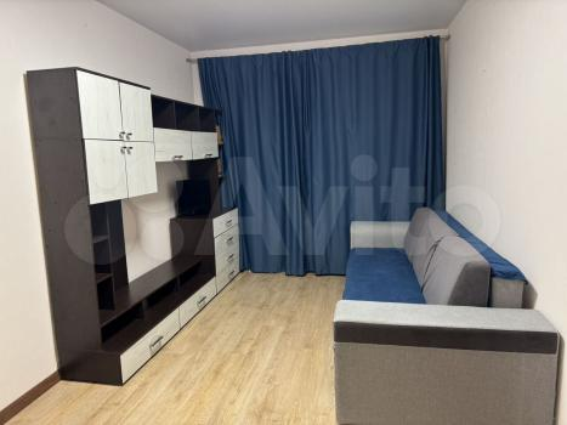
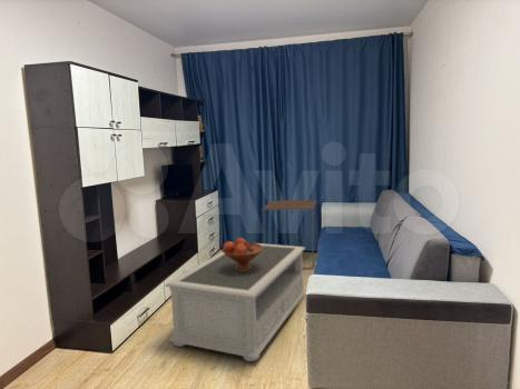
+ fruit bowl [220,237,263,271]
+ coffee table [164,242,306,362]
+ side table [261,199,318,270]
